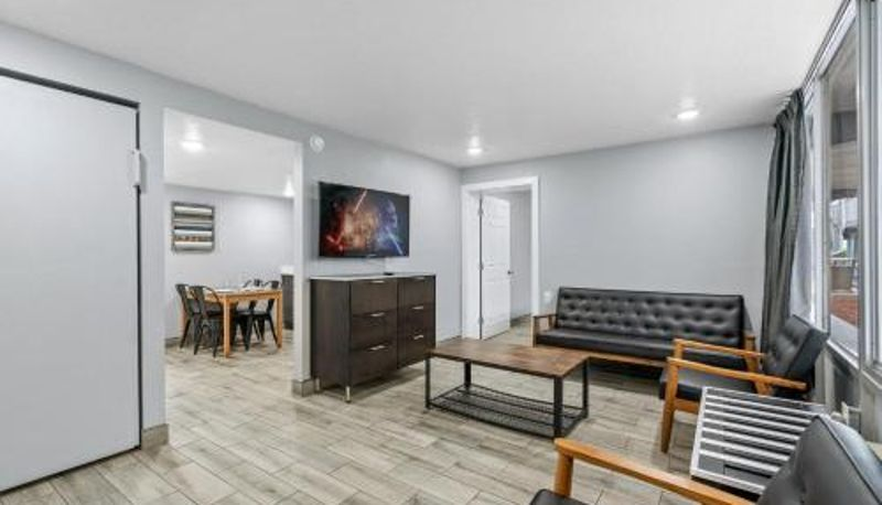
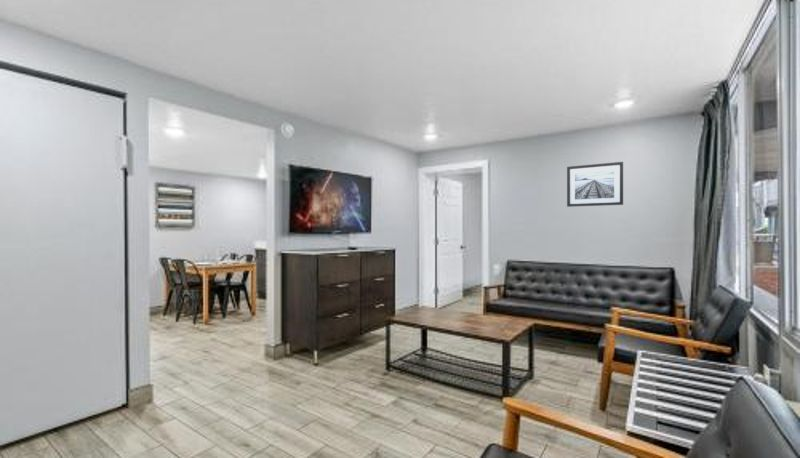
+ wall art [566,161,624,208]
